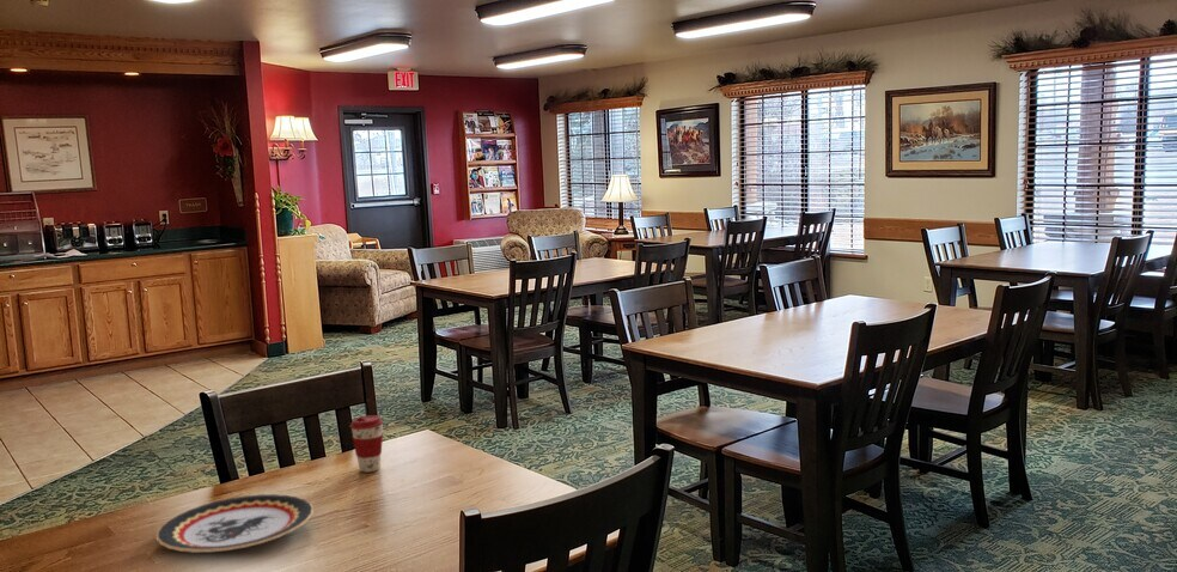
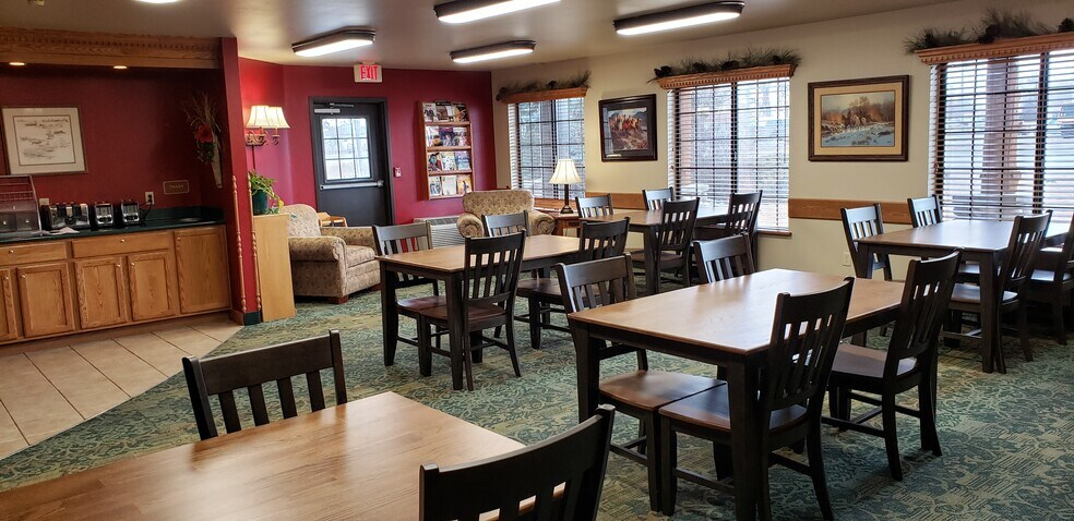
- coffee cup [349,414,384,473]
- plate [155,493,315,554]
